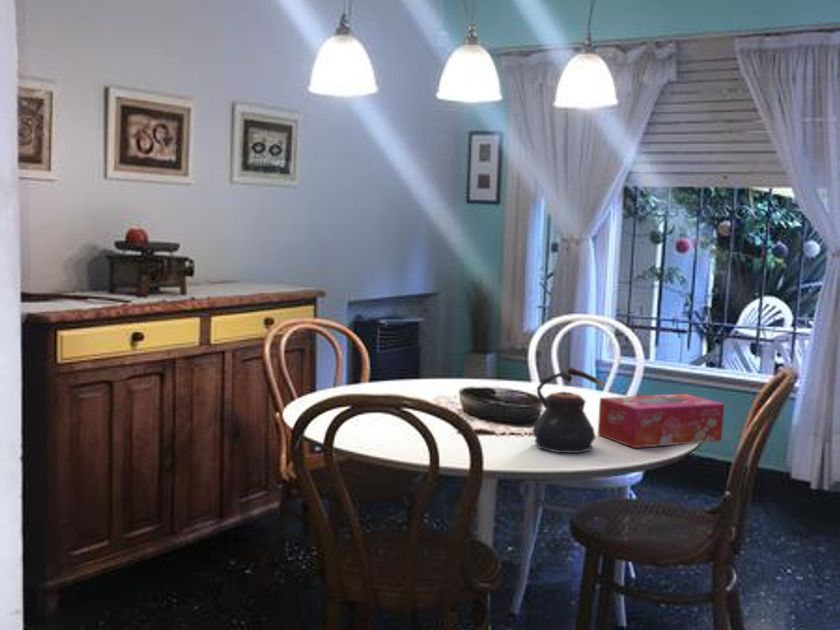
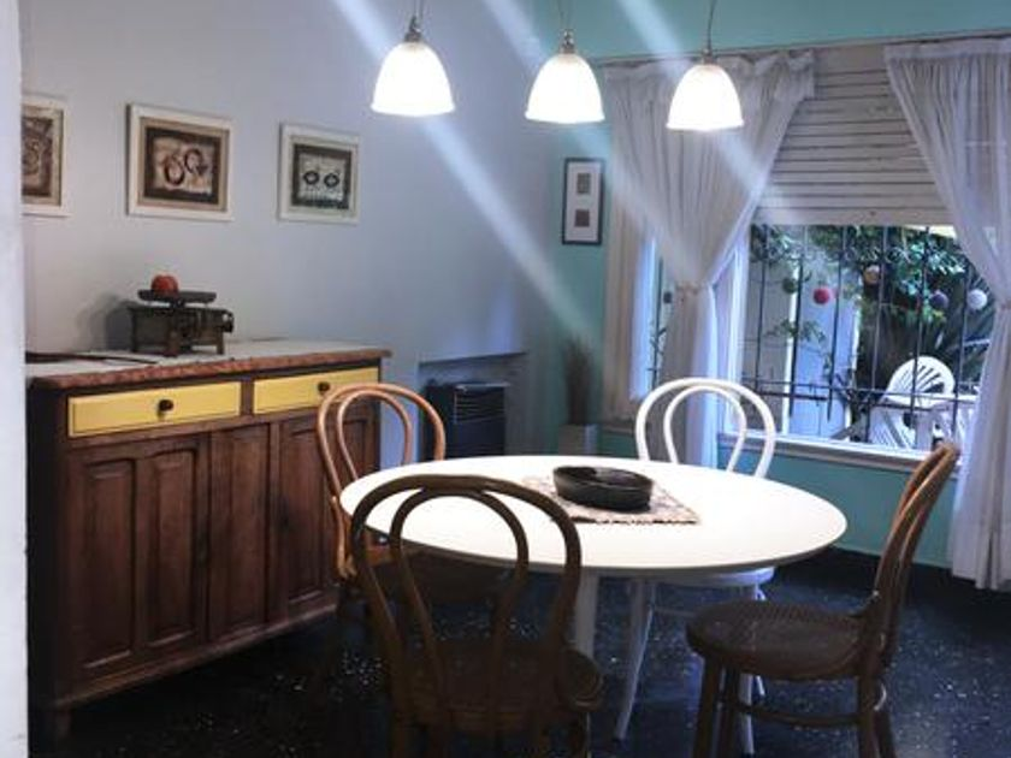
- teapot [531,366,605,454]
- tissue box [597,393,725,449]
